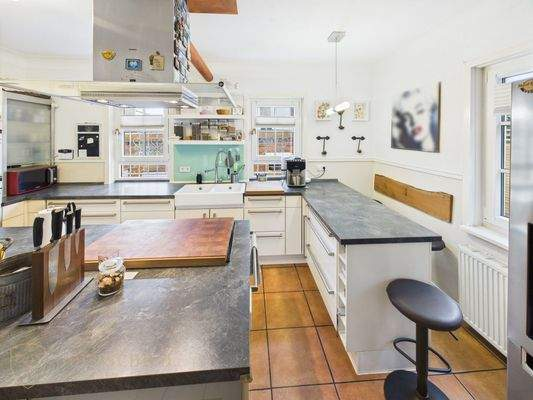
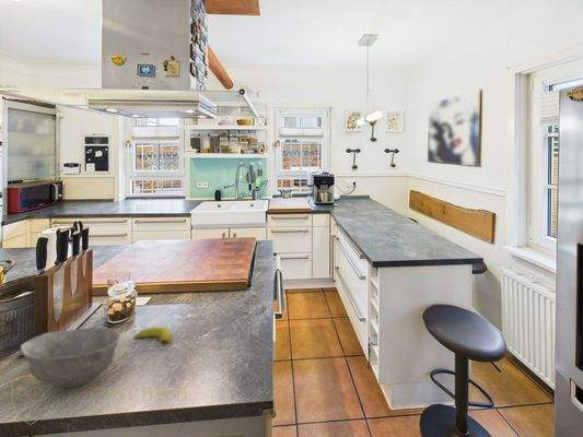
+ bowl [19,327,121,389]
+ banana [133,326,173,345]
